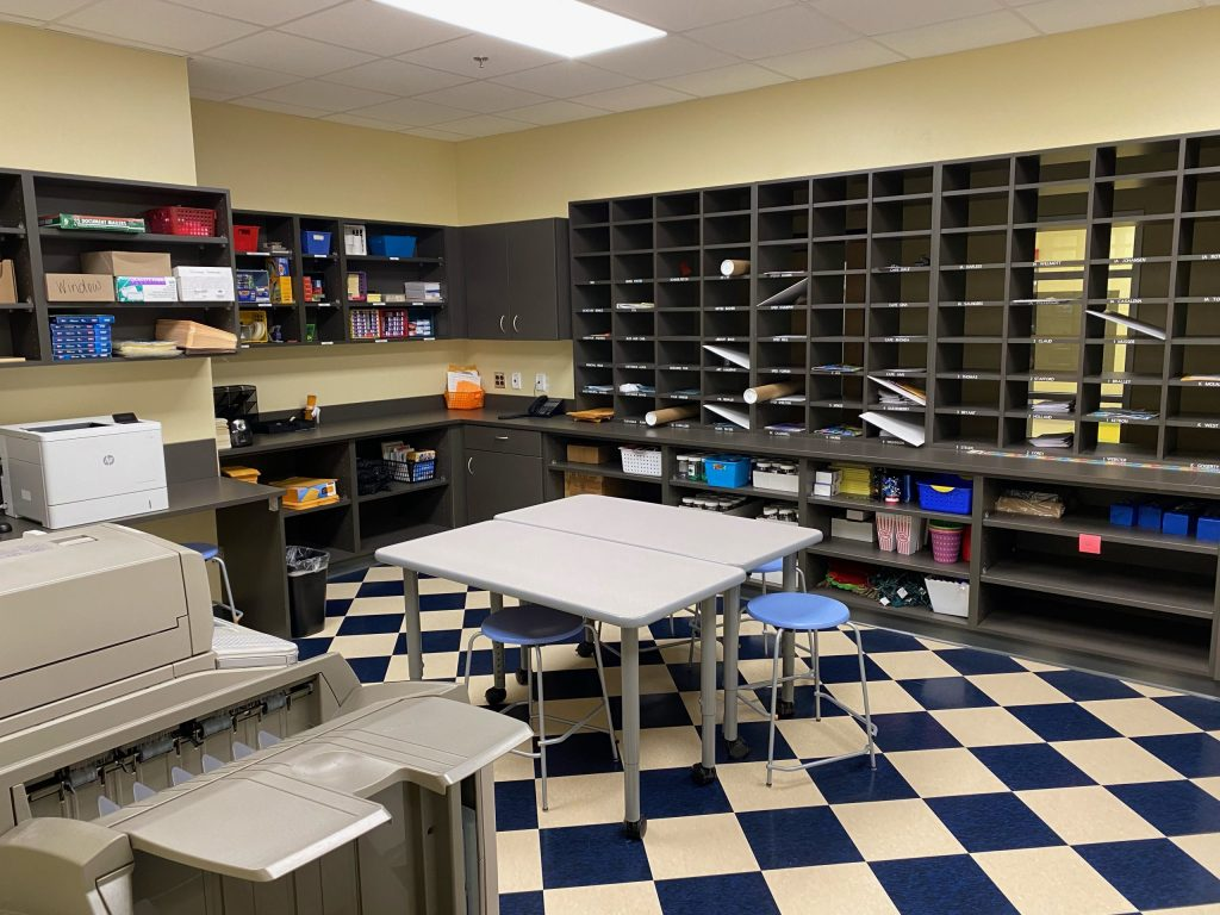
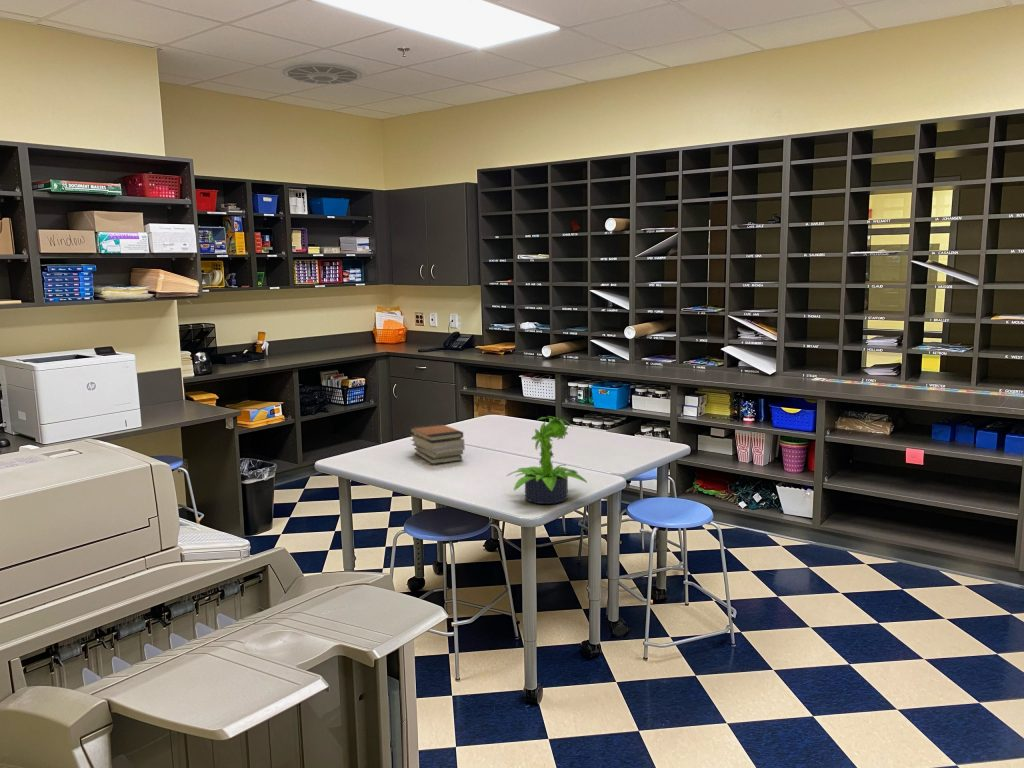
+ potted plant [506,415,588,505]
+ ceiling vent [276,59,368,86]
+ book stack [408,422,466,465]
